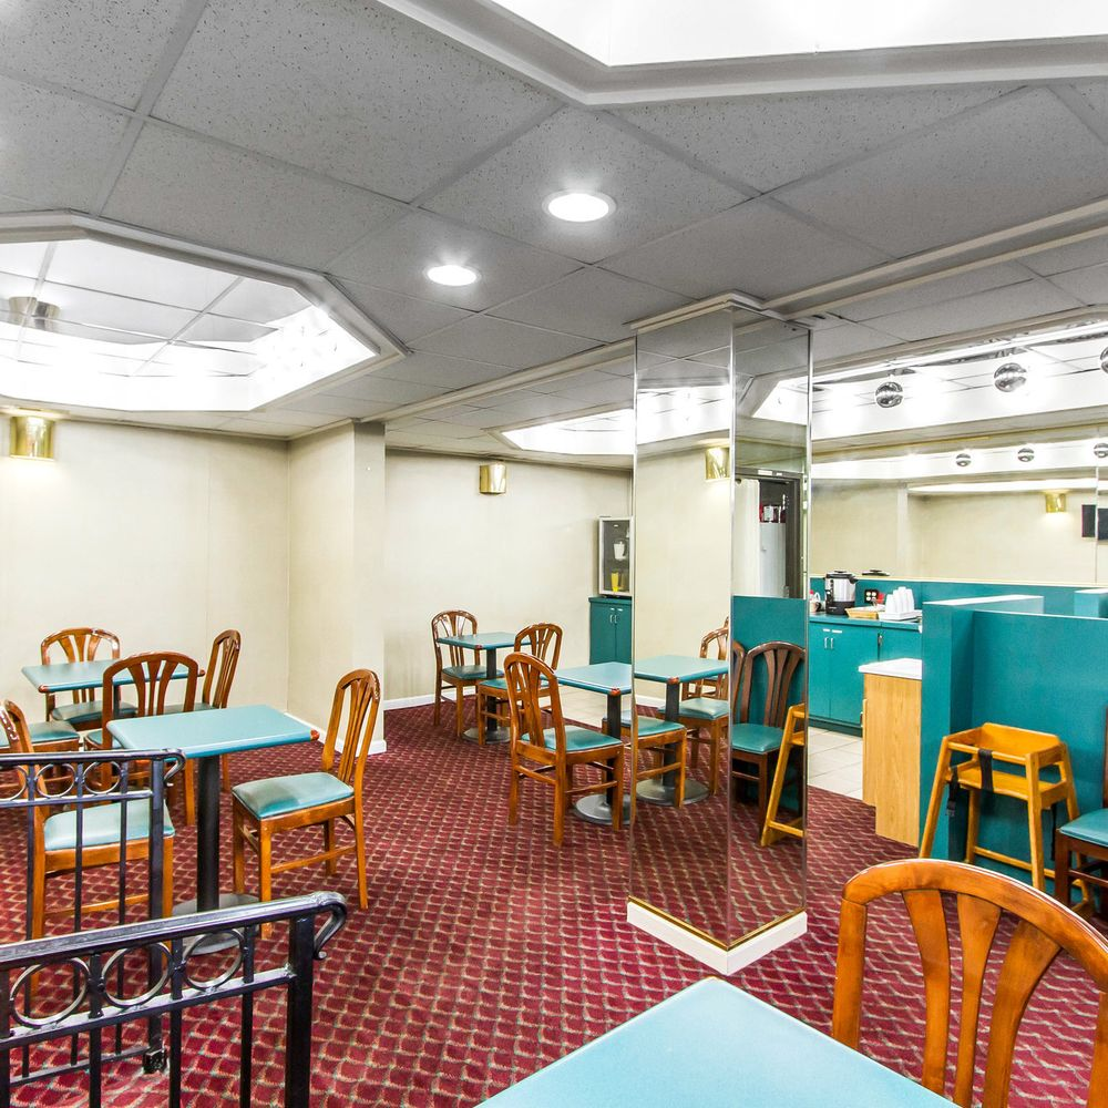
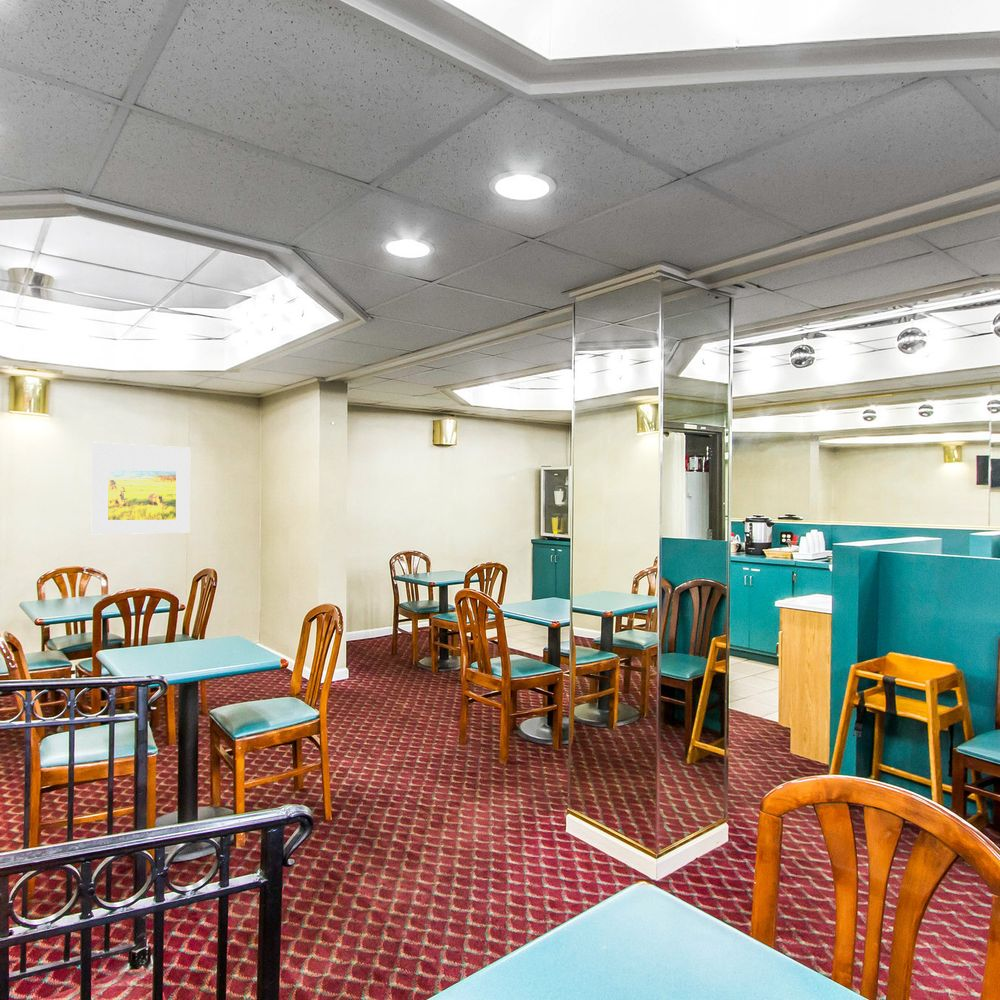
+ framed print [91,442,191,535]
